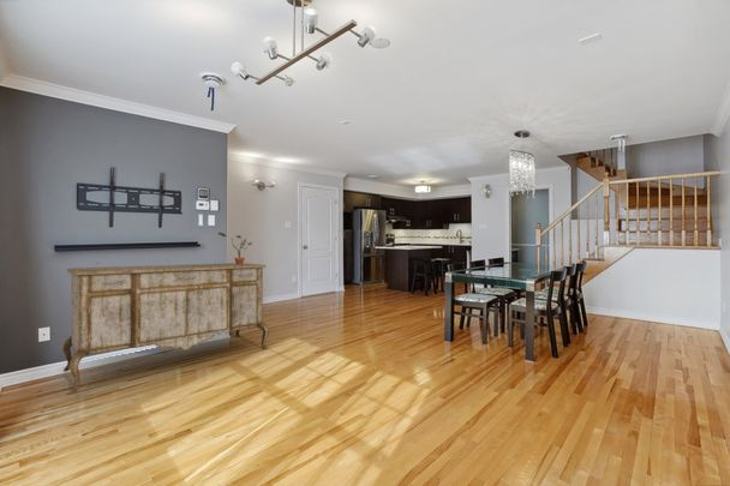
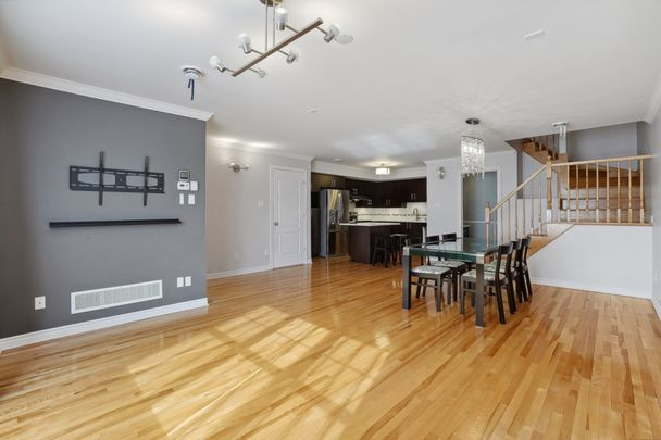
- potted plant [217,232,253,264]
- sideboard [61,262,270,396]
